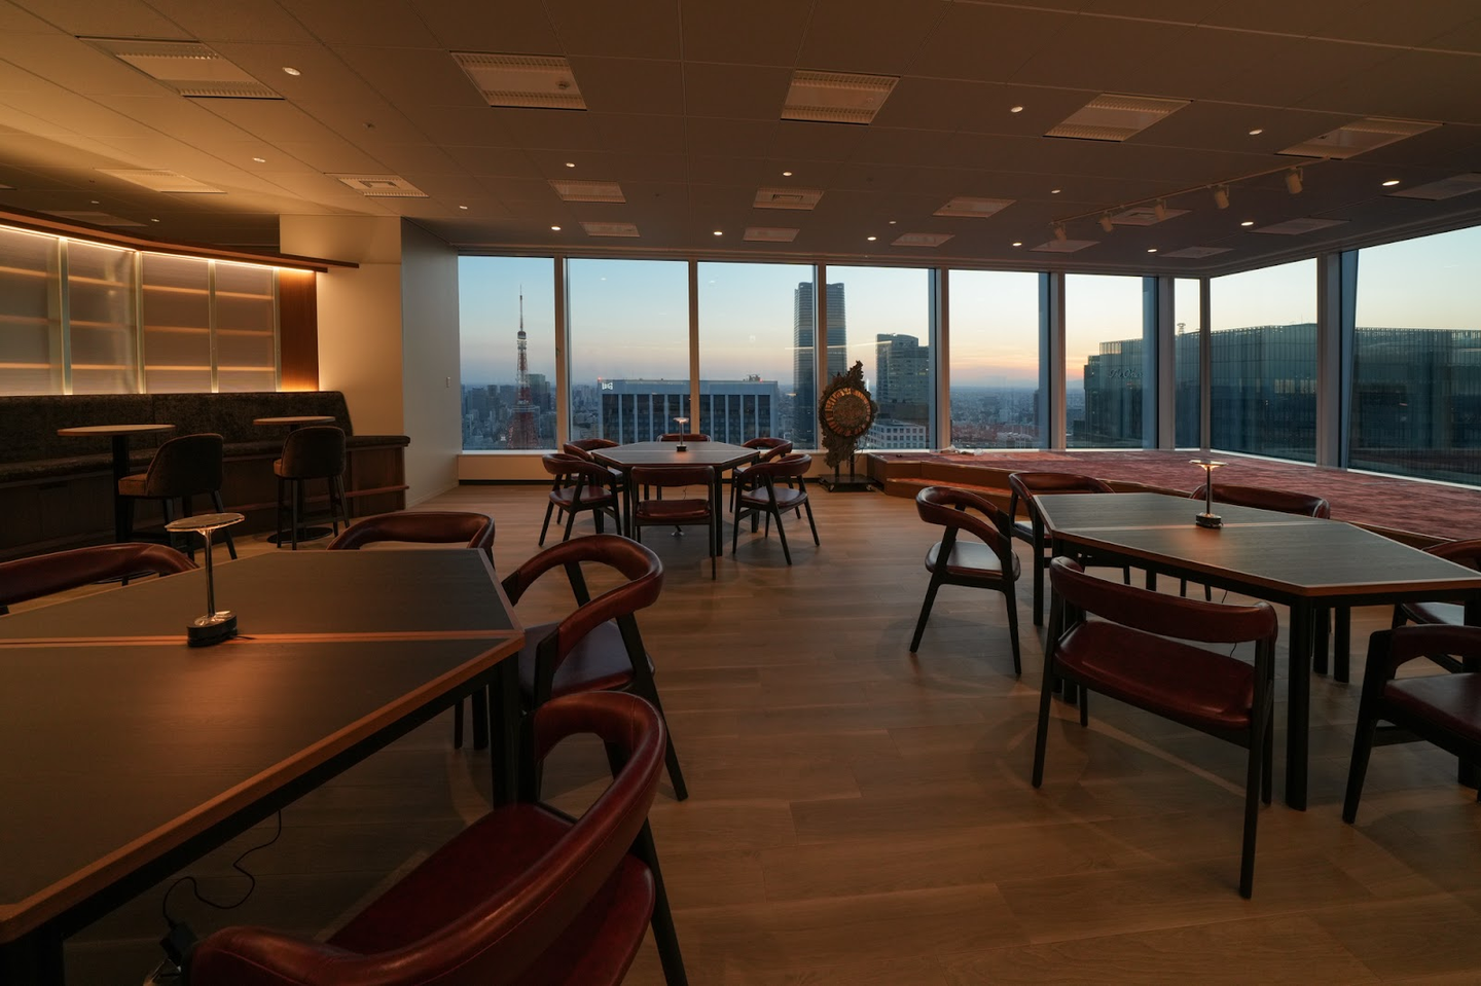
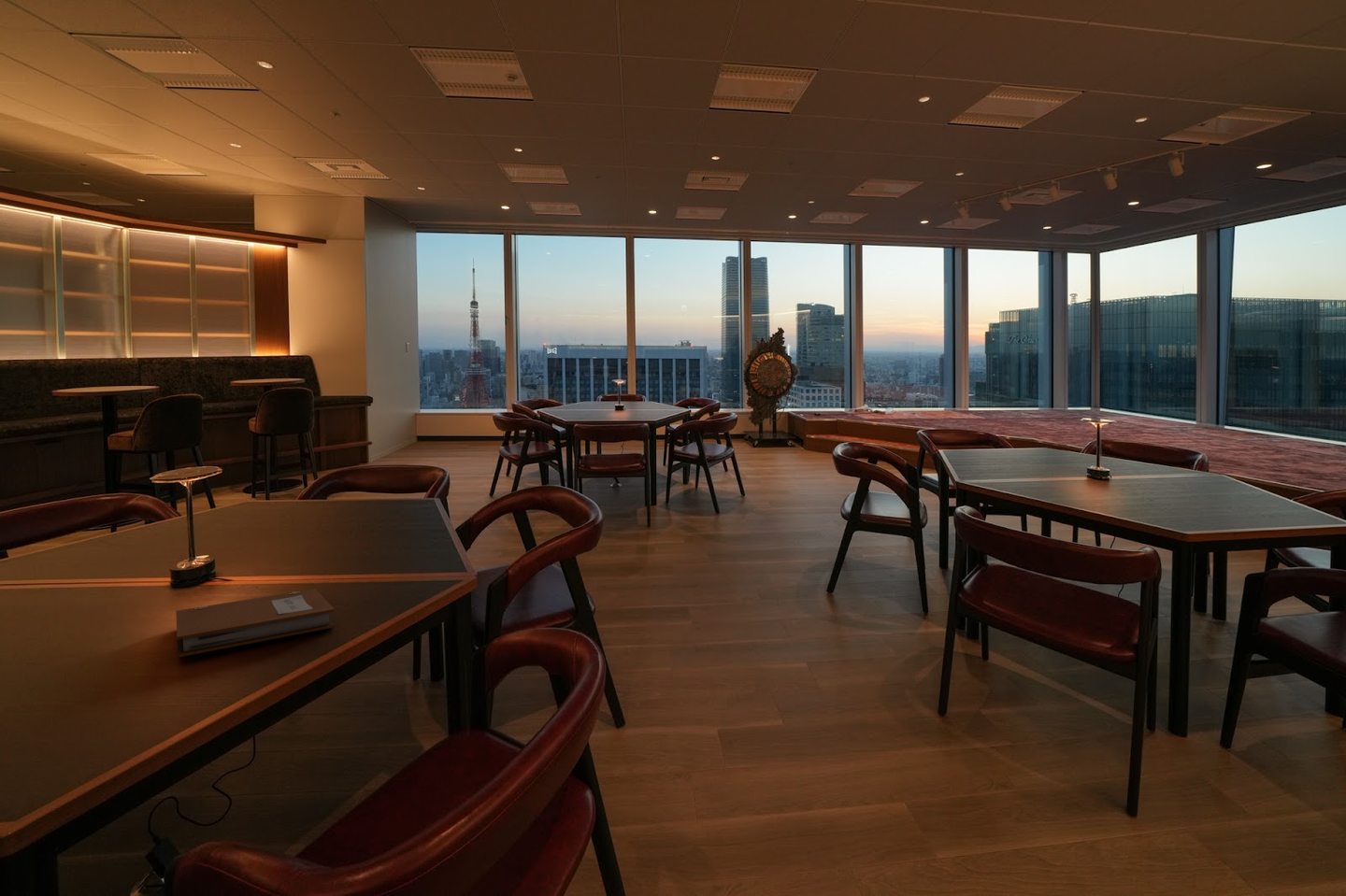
+ notebook [175,588,337,658]
